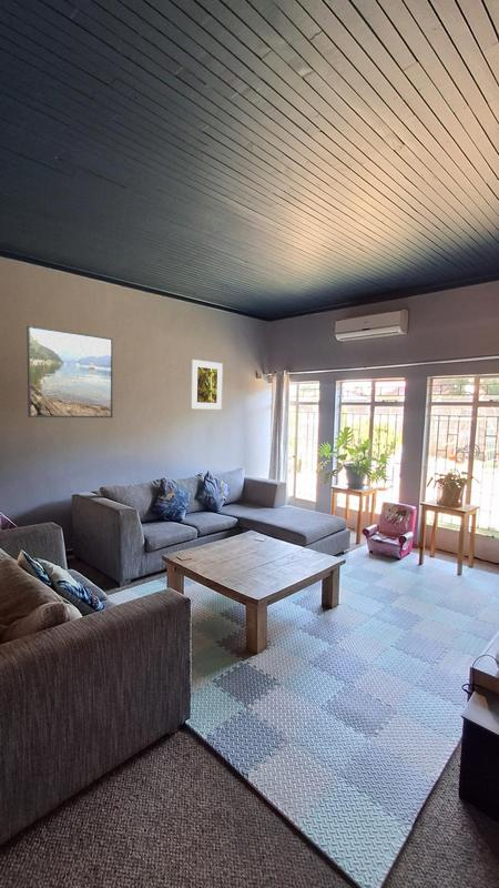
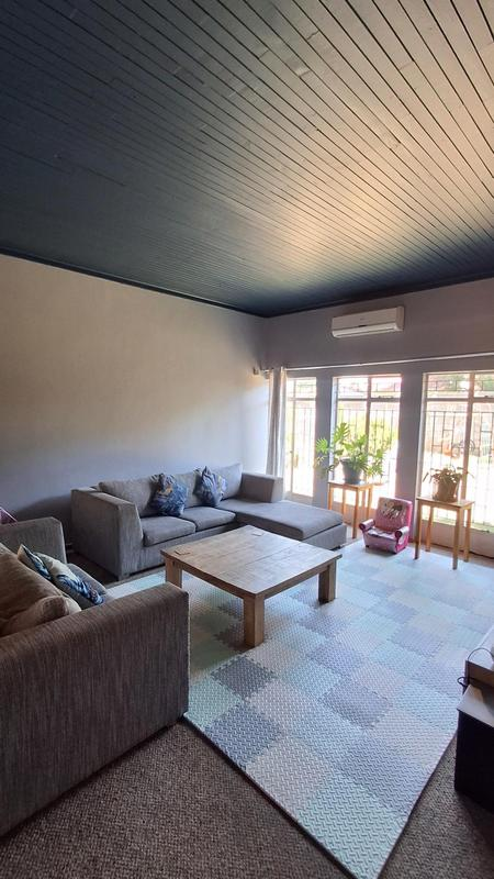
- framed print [26,324,113,418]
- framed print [190,359,224,411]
